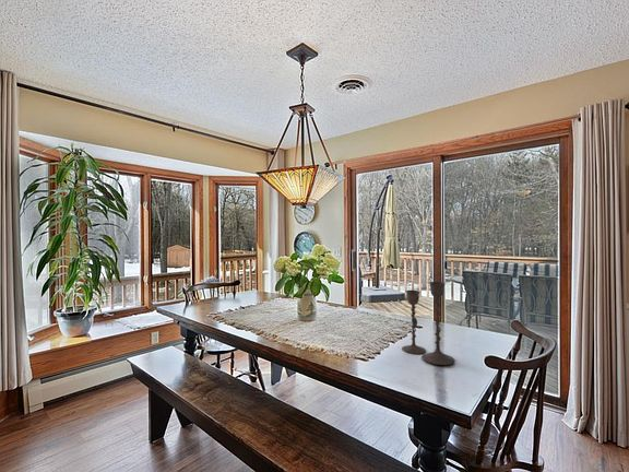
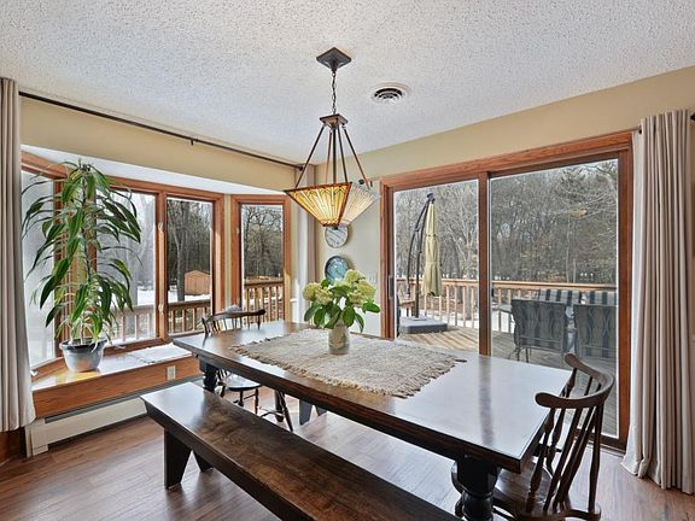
- candlestick [401,281,455,366]
